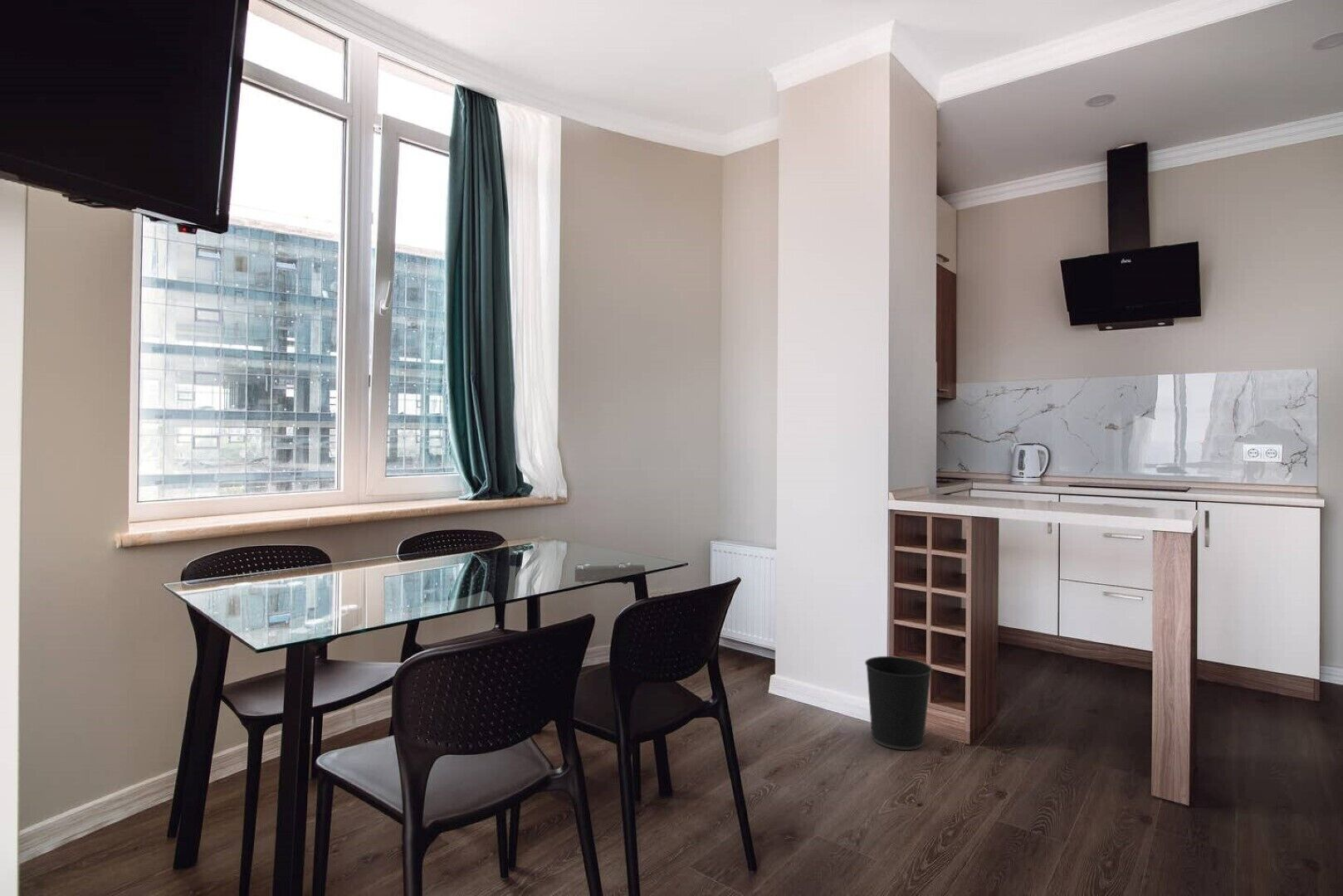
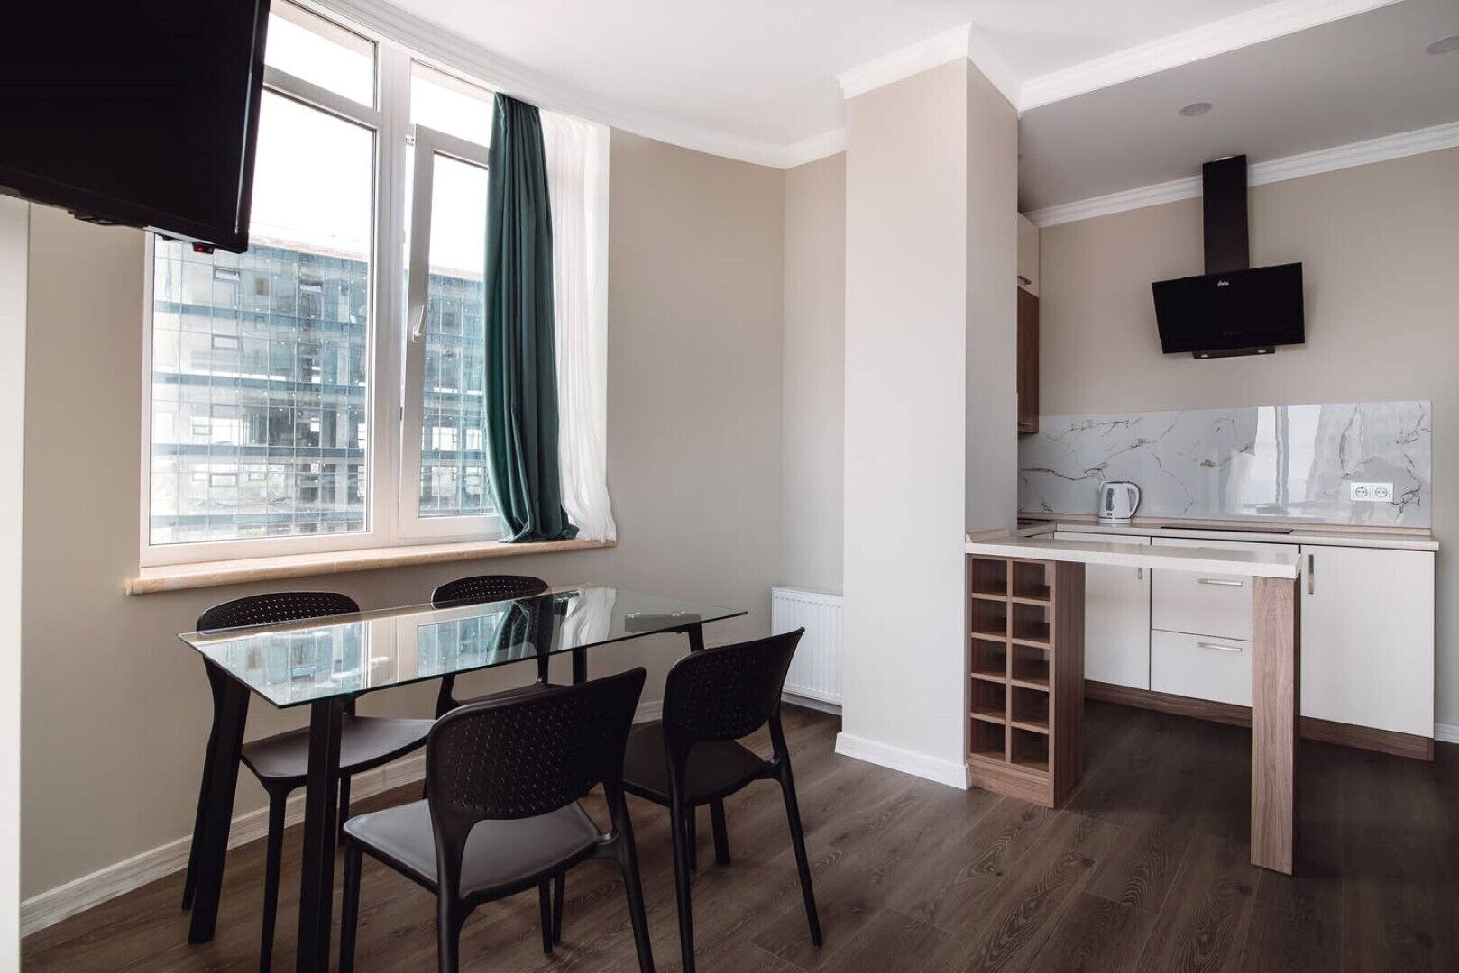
- wastebasket [864,655,933,751]
